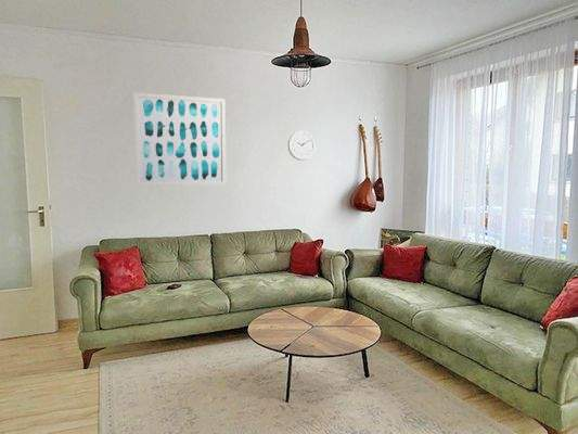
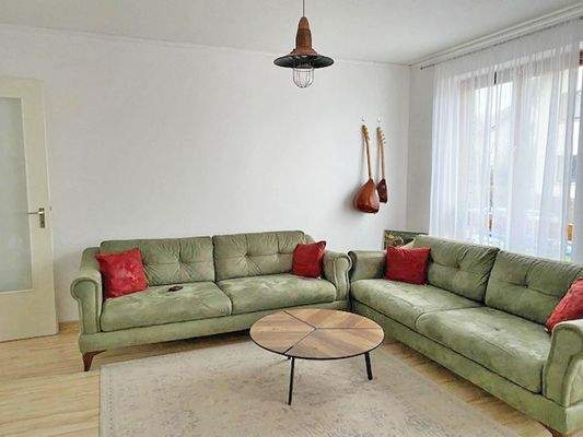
- wall art [132,91,227,187]
- wall clock [287,130,316,162]
